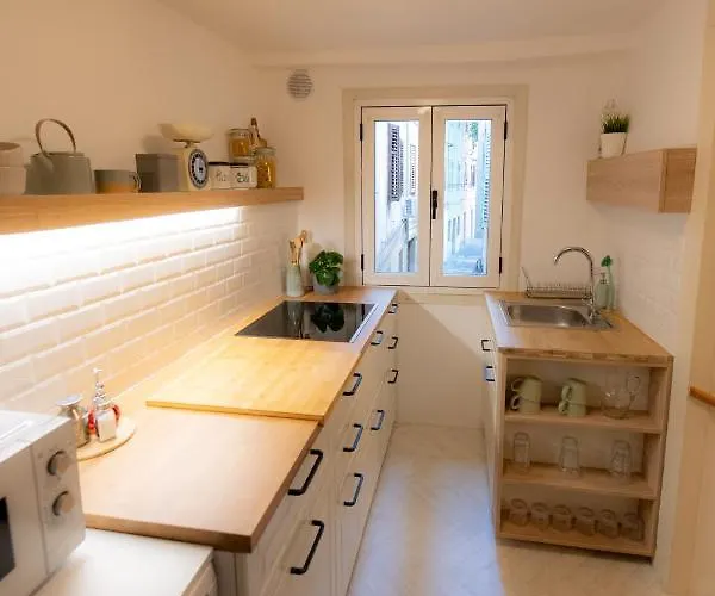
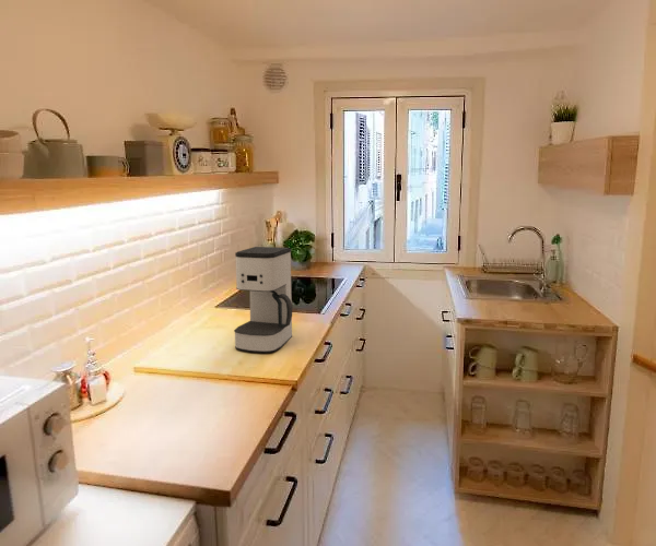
+ coffee maker [233,246,293,354]
